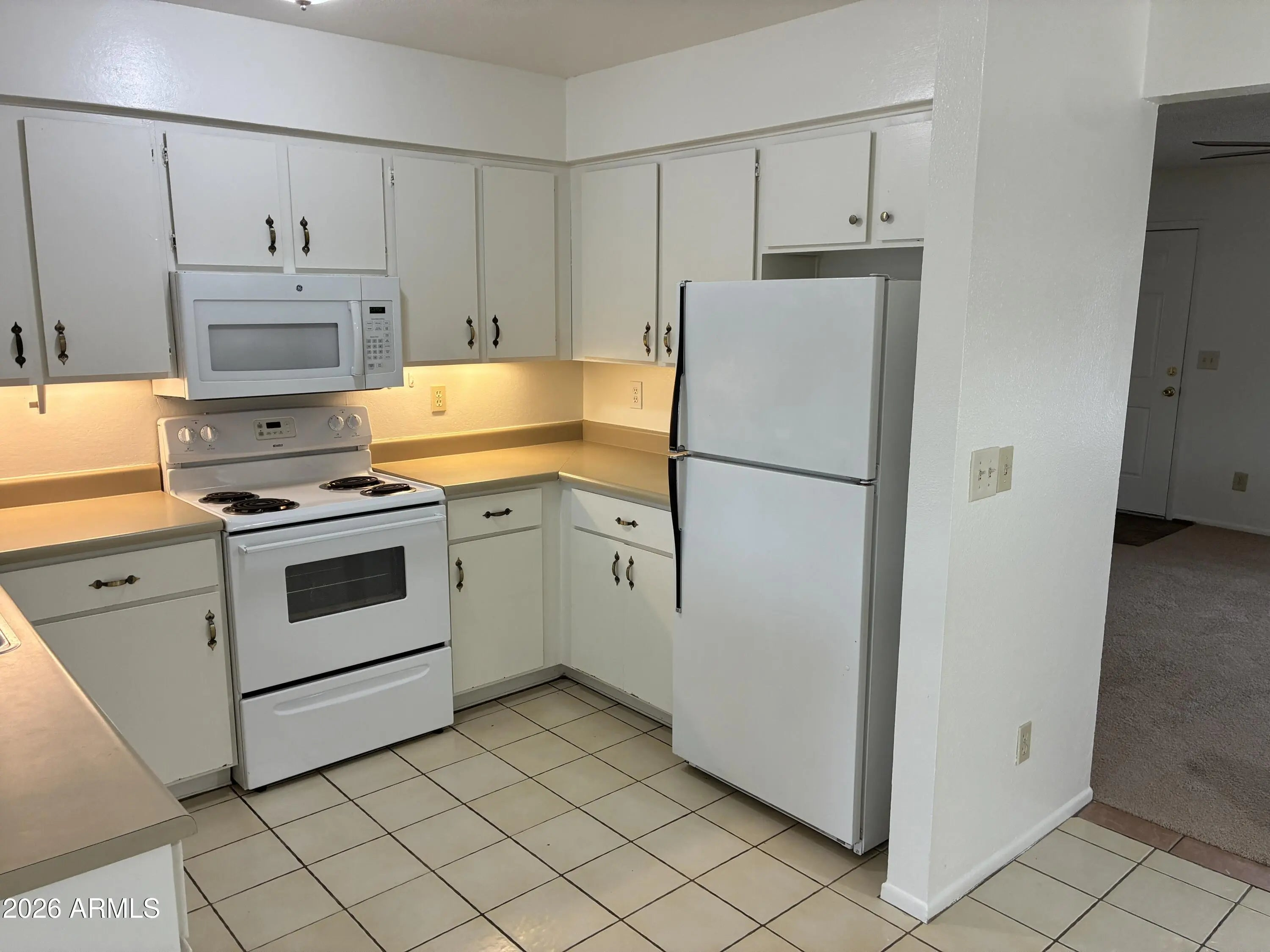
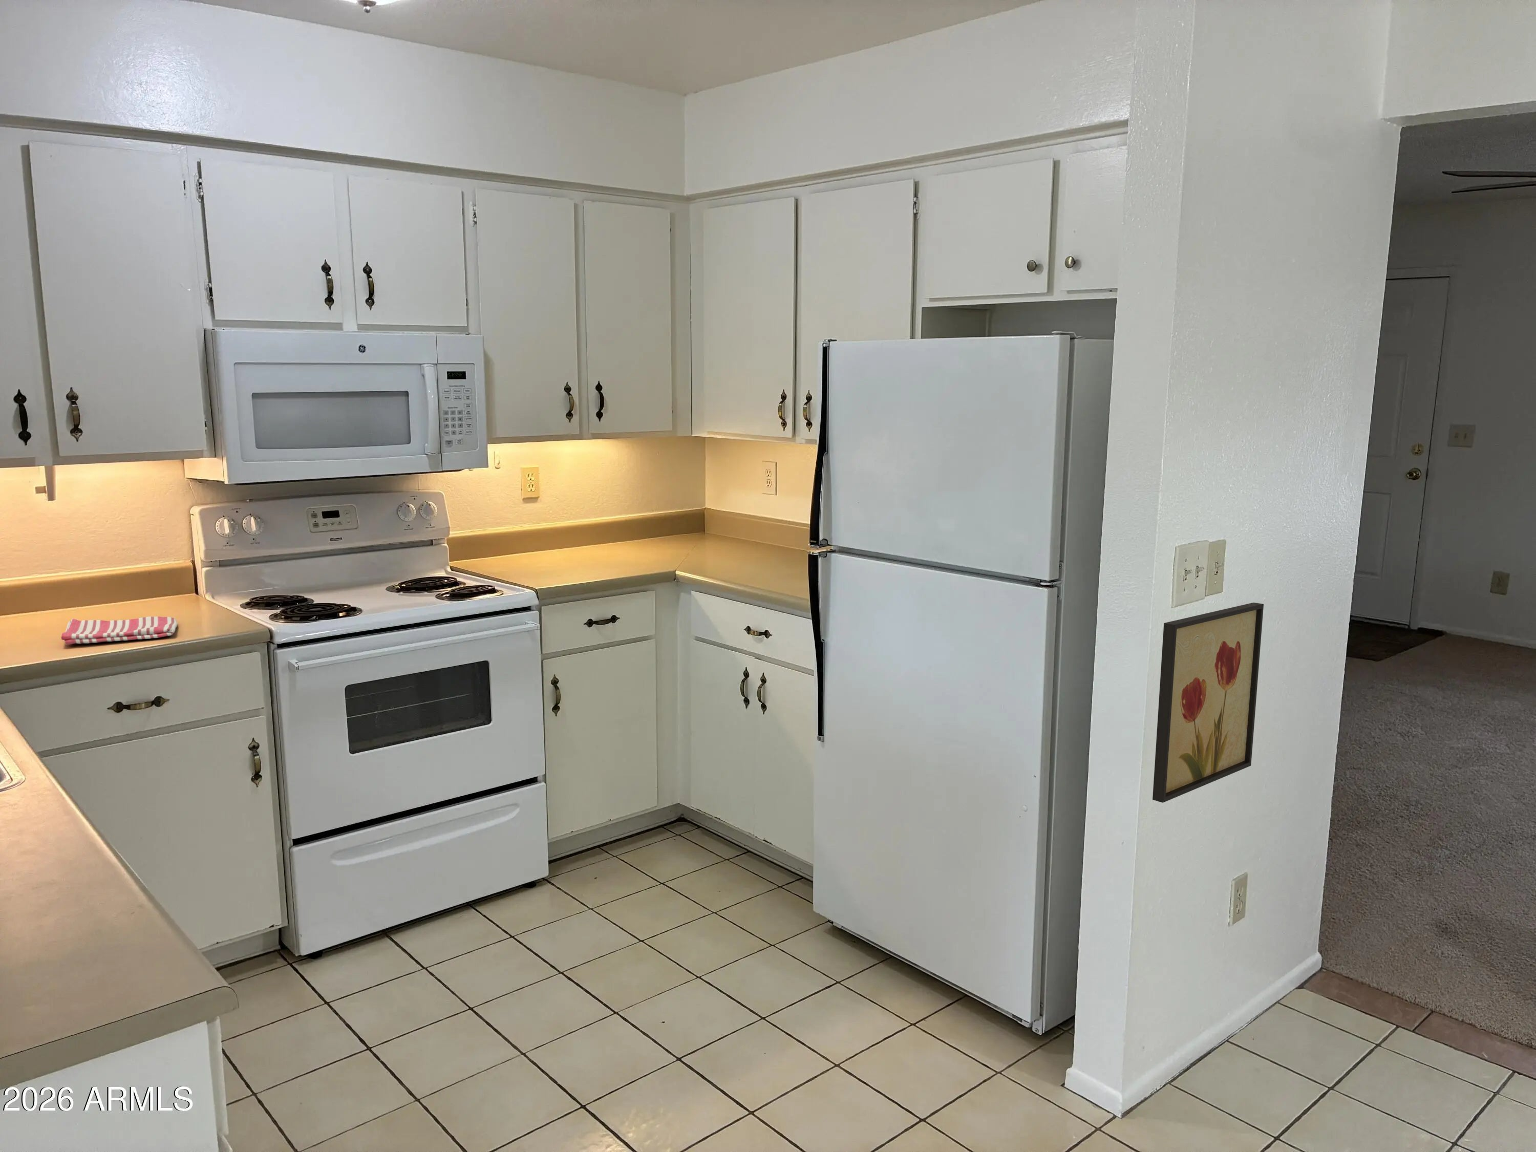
+ dish towel [60,616,178,645]
+ wall art [1153,603,1264,803]
